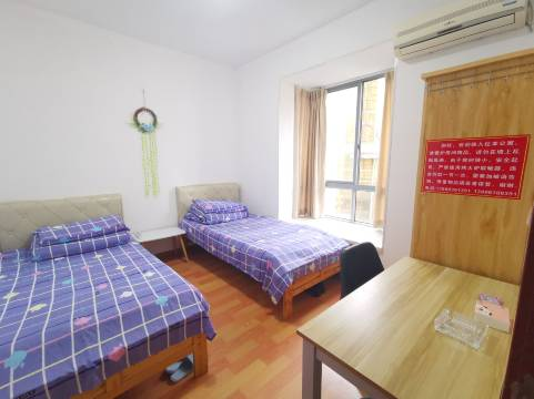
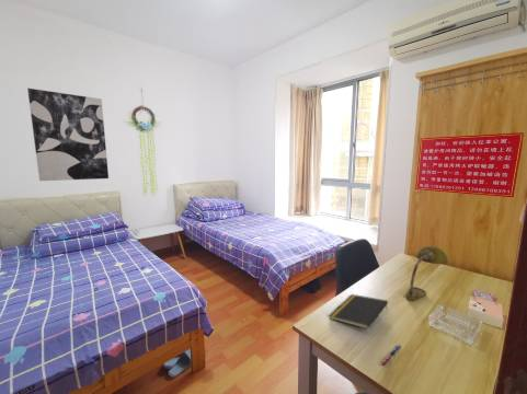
+ notepad [328,293,389,329]
+ desk lamp [405,245,449,302]
+ pen [380,344,402,367]
+ wall art [26,88,110,182]
